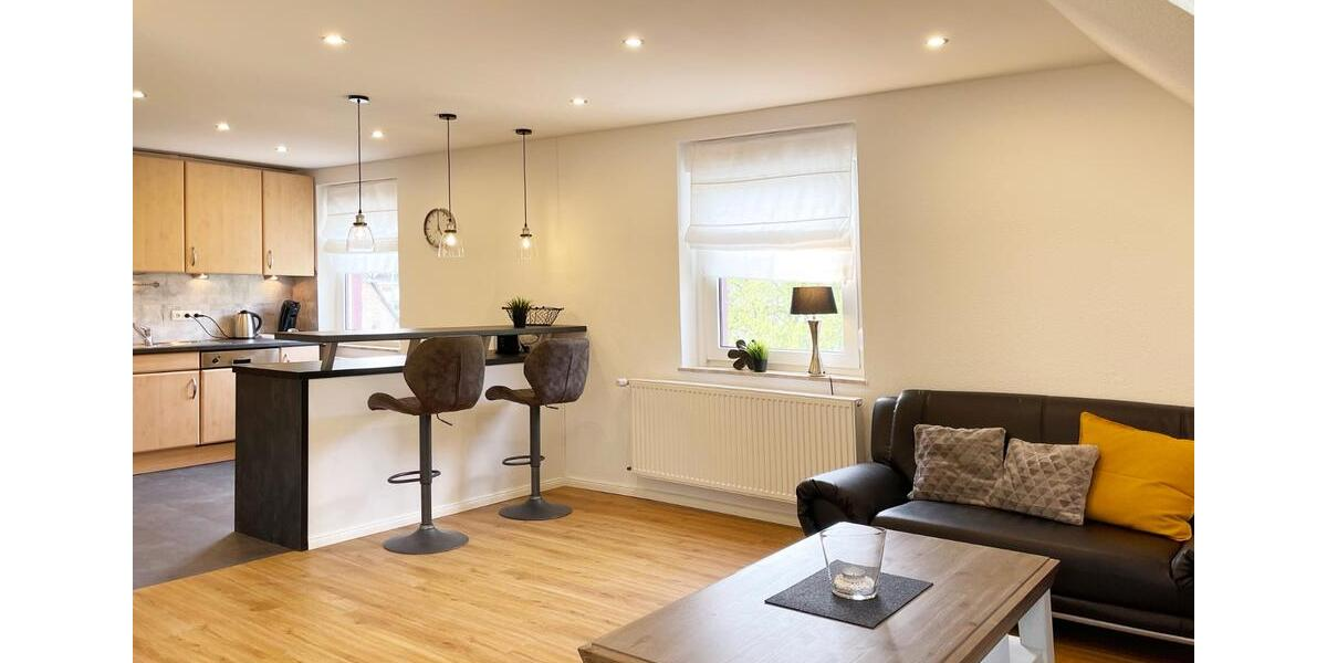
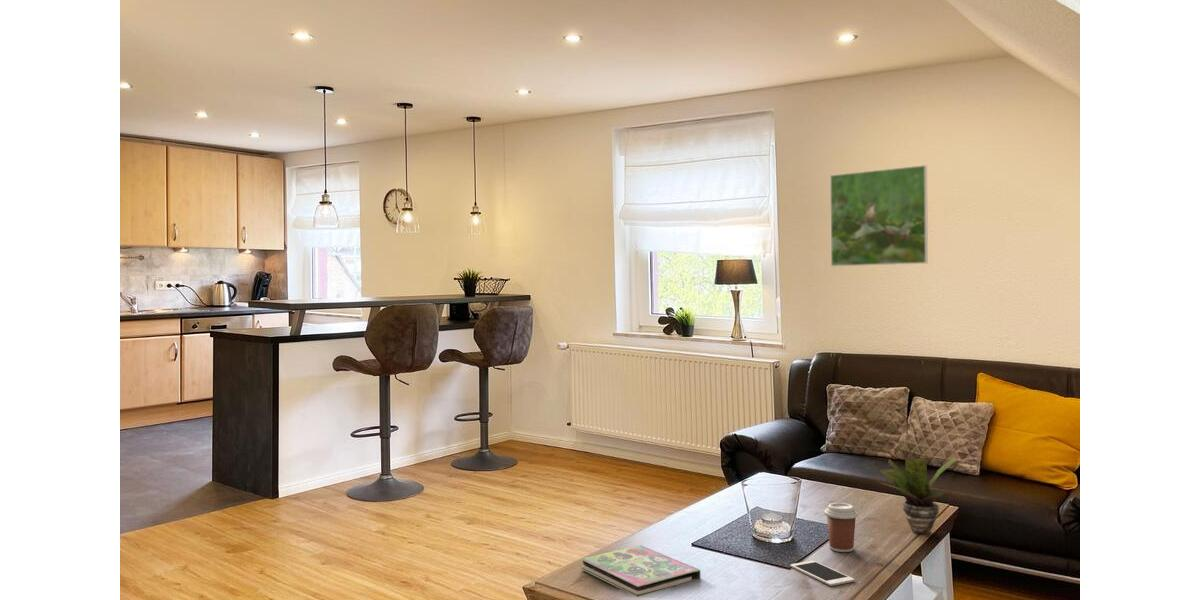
+ coffee cup [823,502,859,553]
+ potted plant [878,455,957,535]
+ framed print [829,164,929,268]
+ cell phone [789,560,855,587]
+ book [580,544,702,598]
